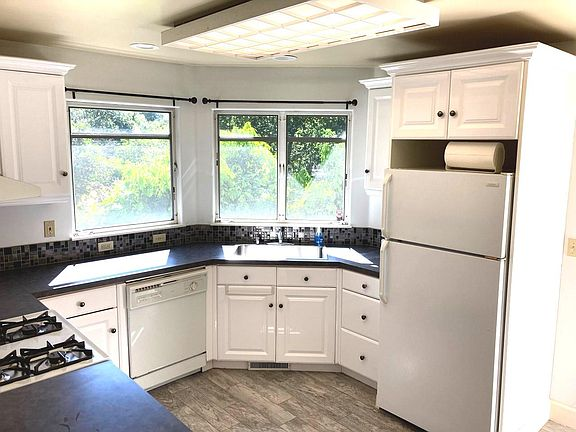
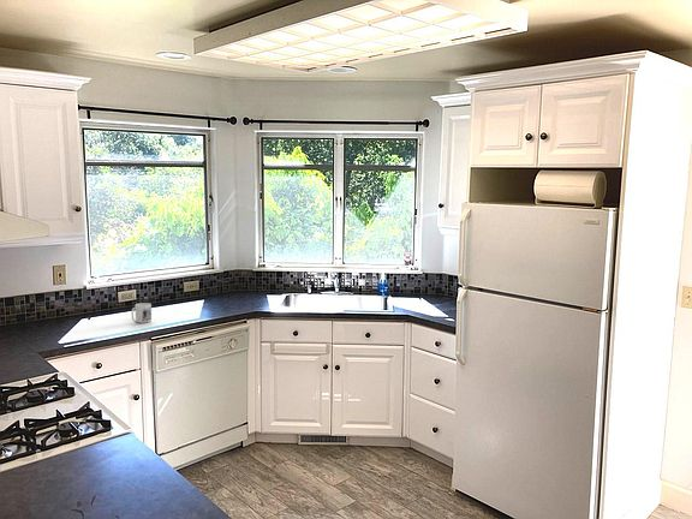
+ mug [131,302,153,324]
